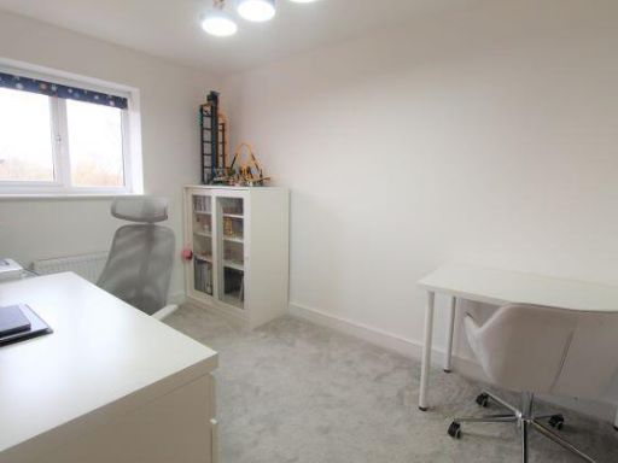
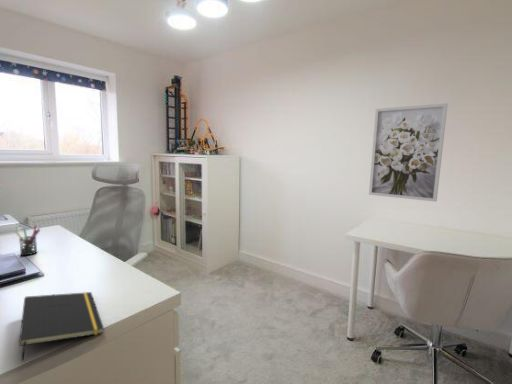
+ pen holder [13,224,41,257]
+ wall art [368,102,449,203]
+ notepad [18,291,105,362]
